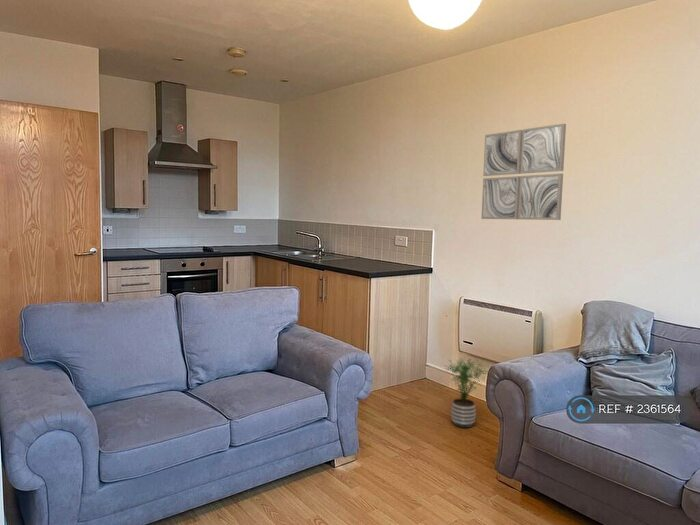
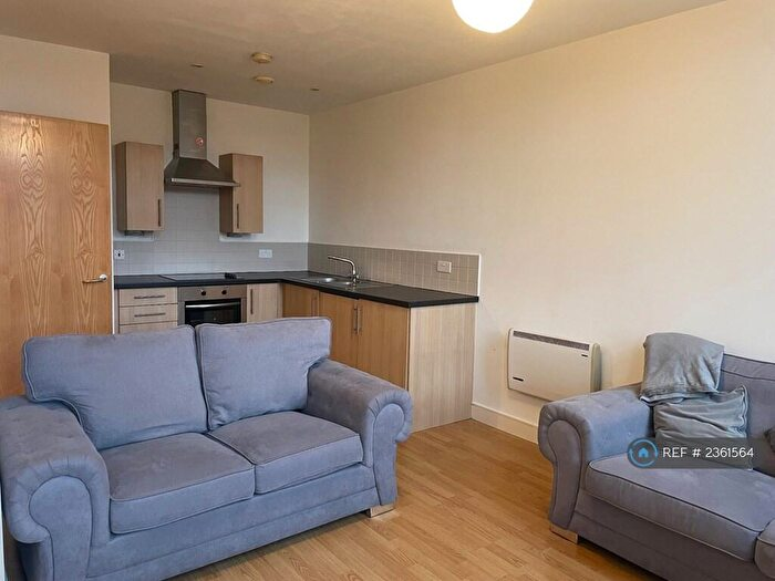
- wall art [480,123,567,221]
- potted plant [442,356,490,429]
